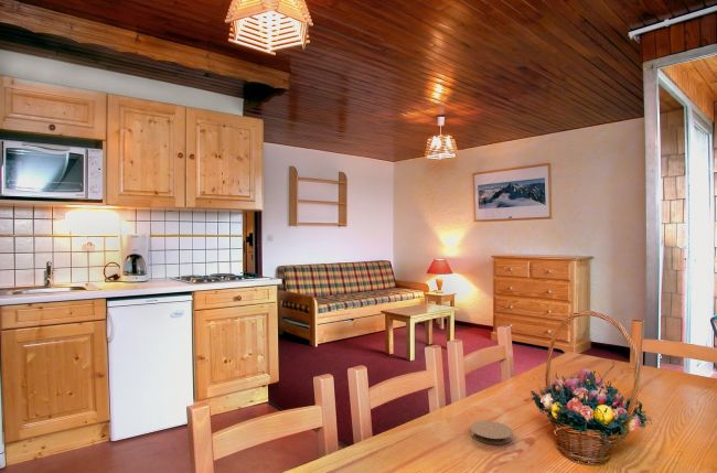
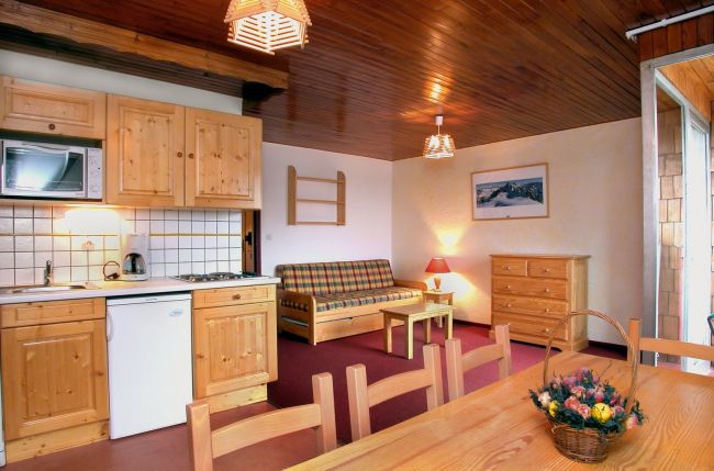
- coaster [470,420,514,445]
